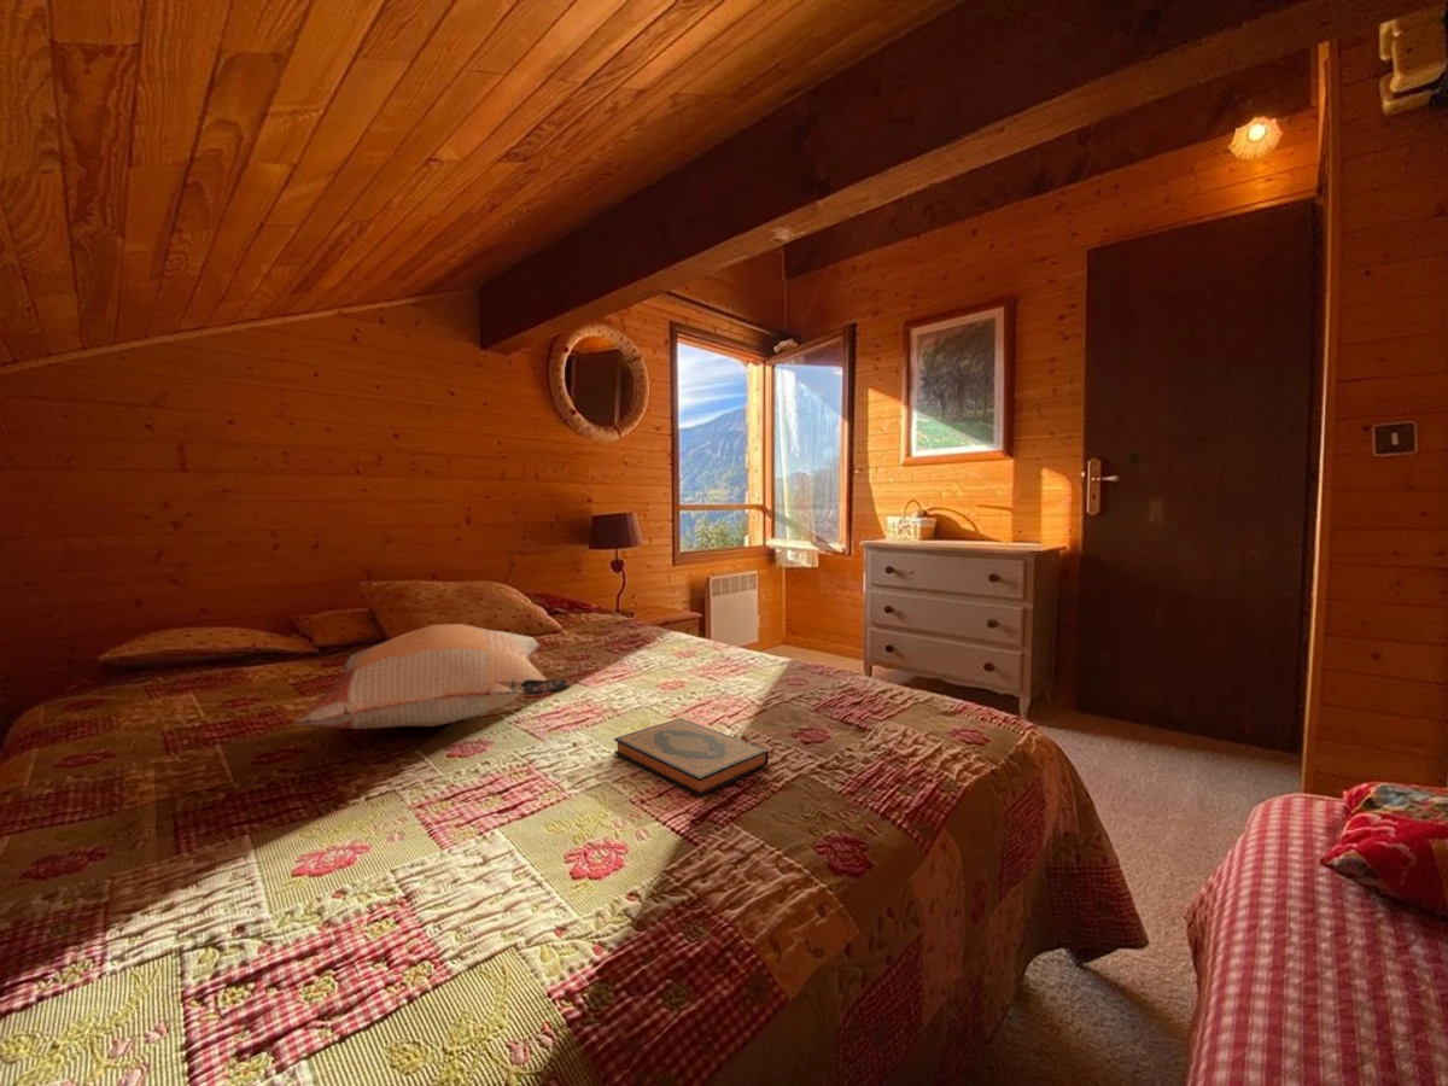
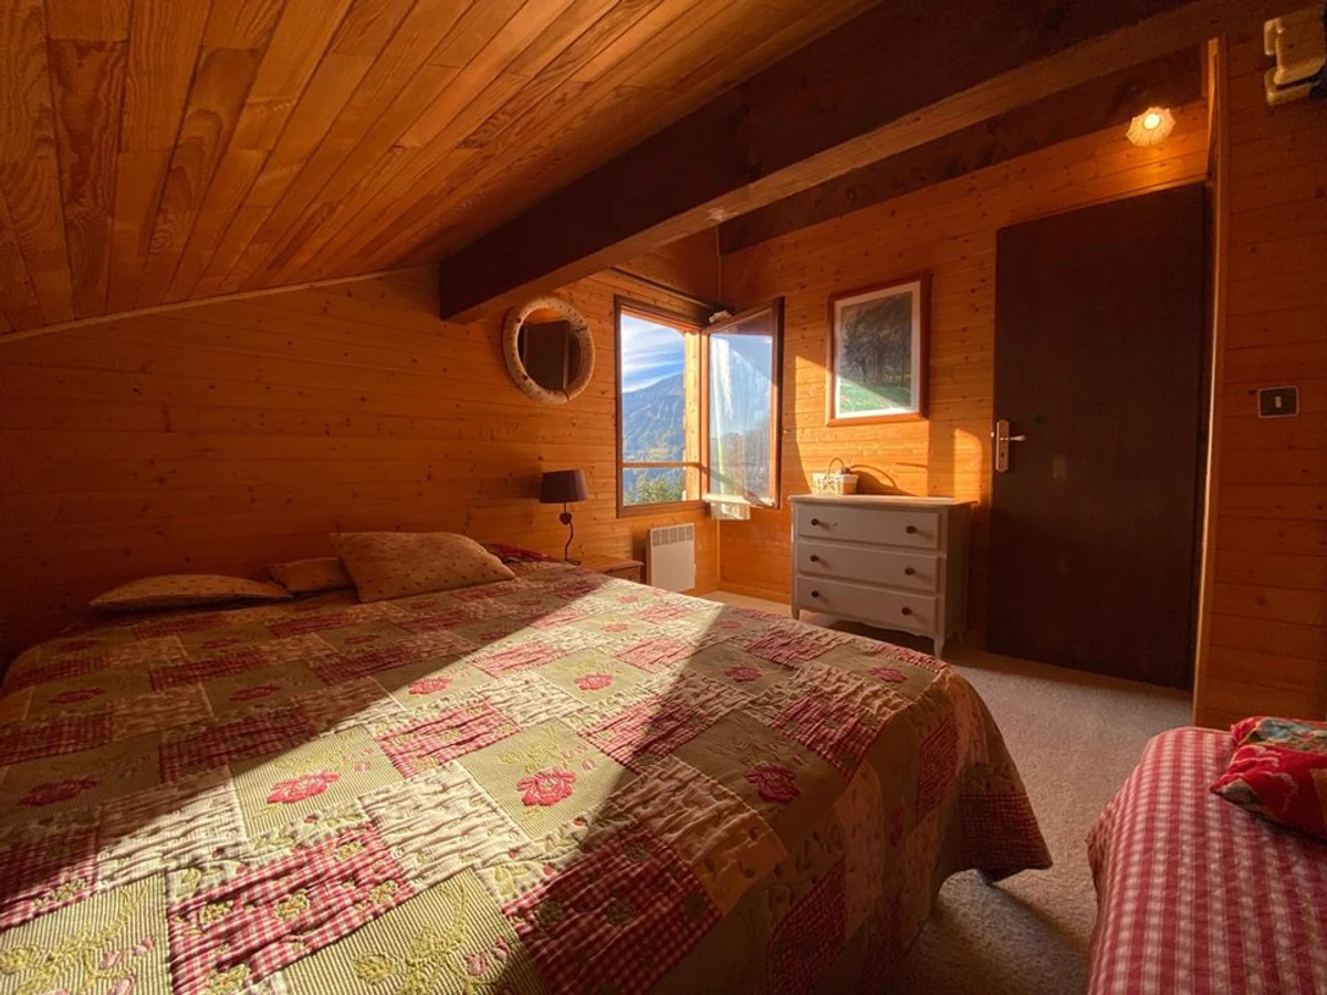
- decorative pillow [293,623,571,730]
- hardback book [613,717,770,798]
